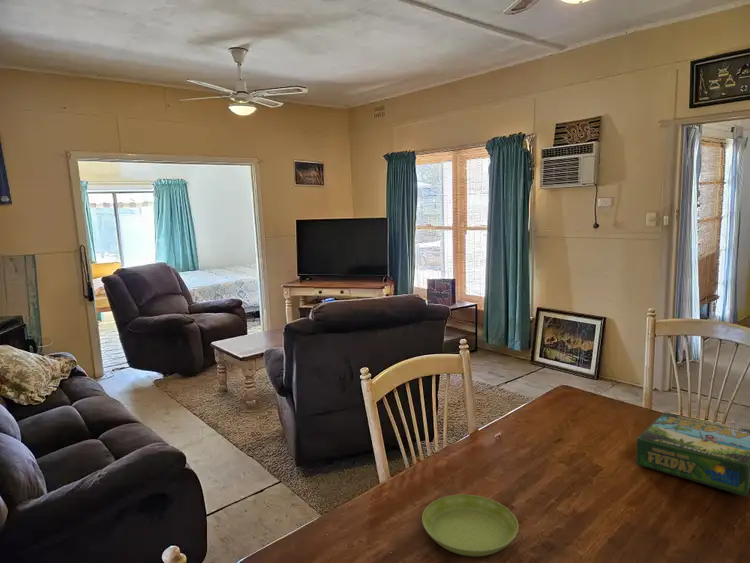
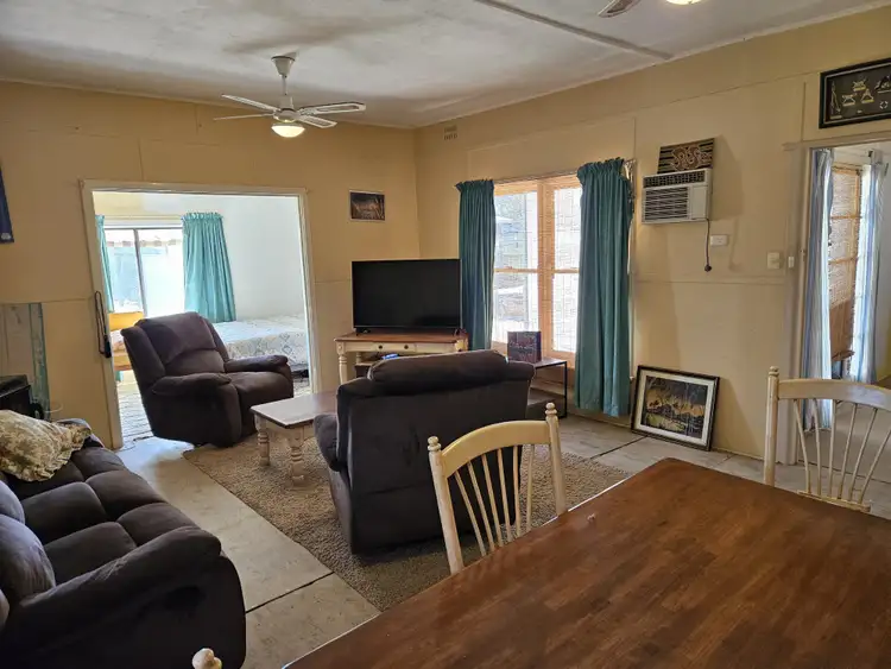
- saucer [421,494,519,557]
- board game [635,411,750,497]
